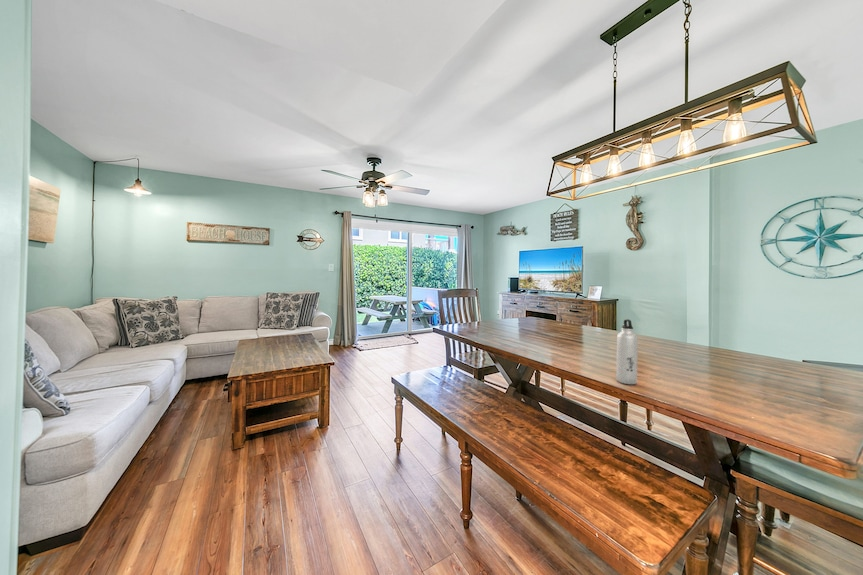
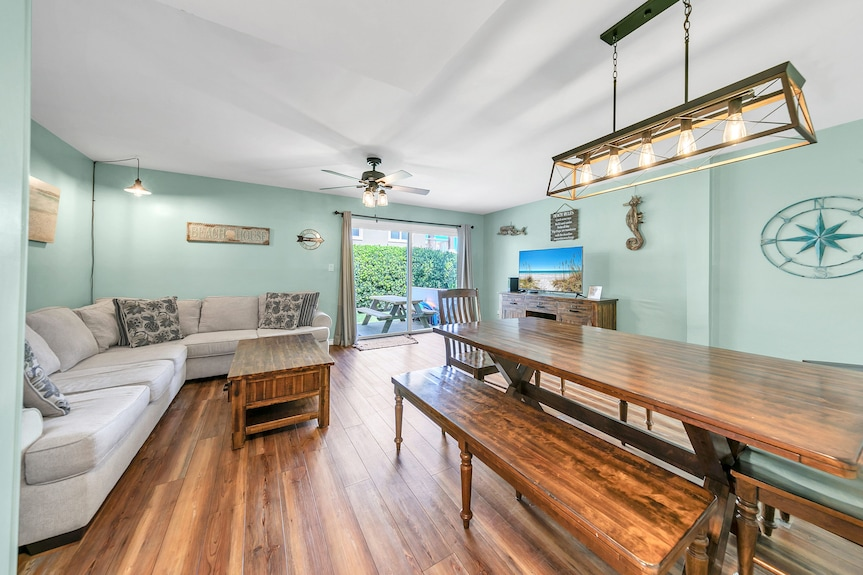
- water bottle [615,318,639,385]
